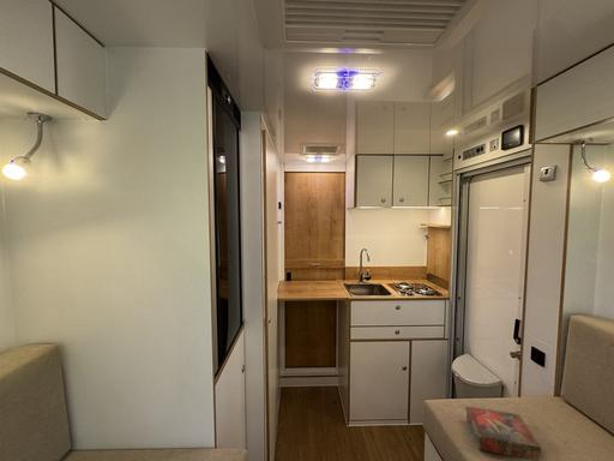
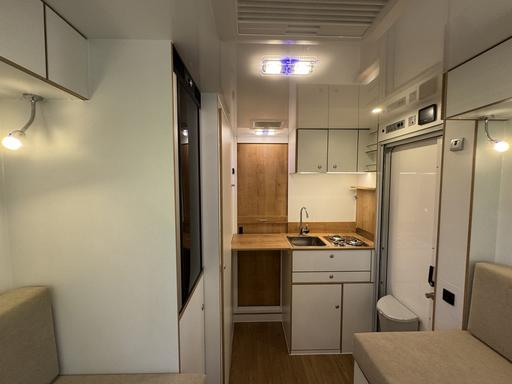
- book [465,405,542,461]
